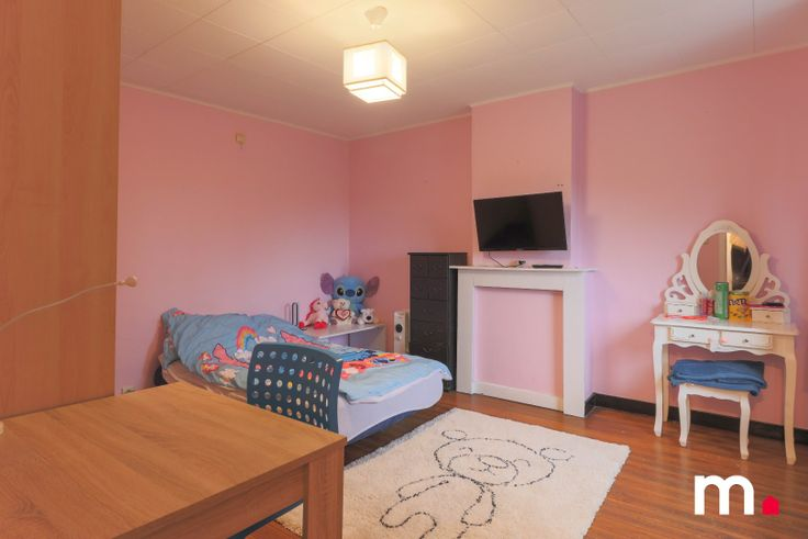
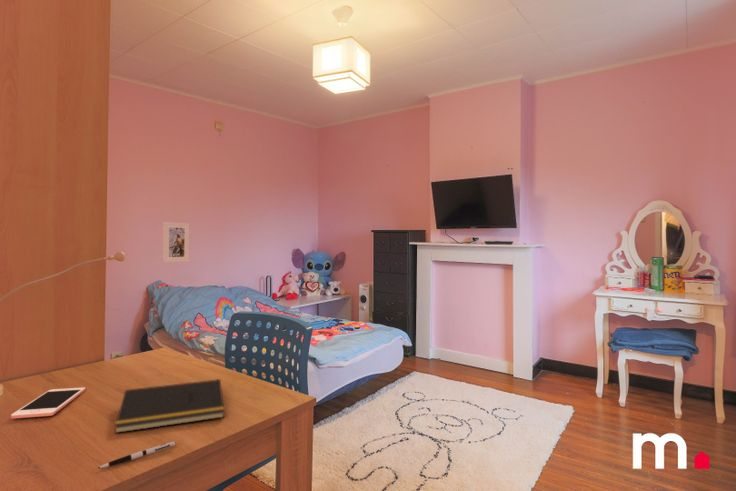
+ notepad [114,378,225,434]
+ cell phone [10,387,86,419]
+ pen [97,440,177,469]
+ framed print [162,221,190,263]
